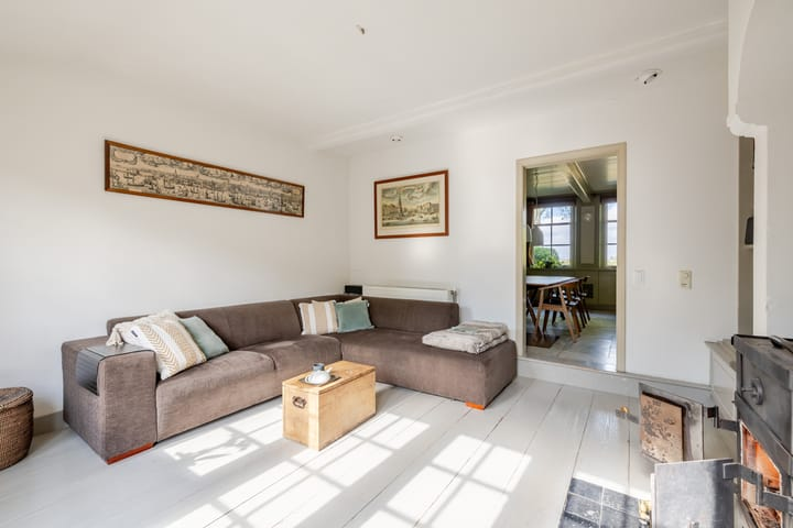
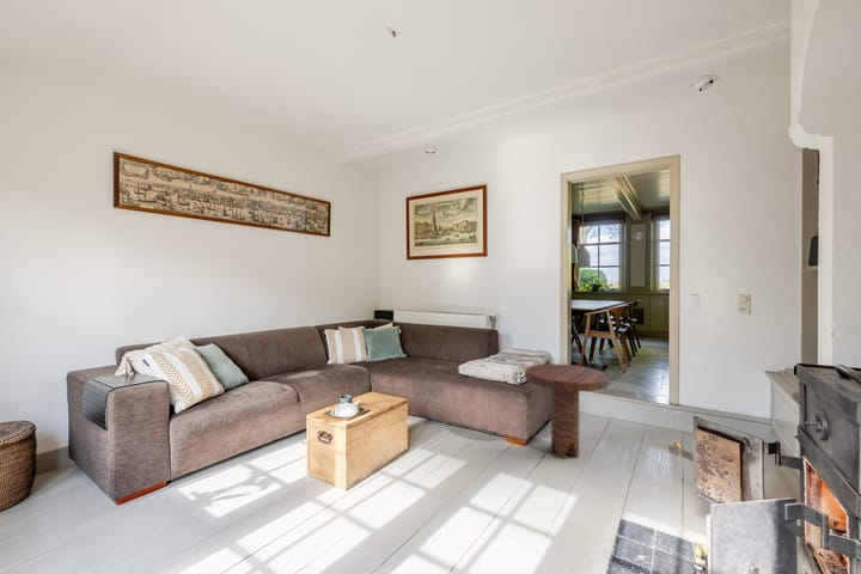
+ side table [524,362,610,459]
